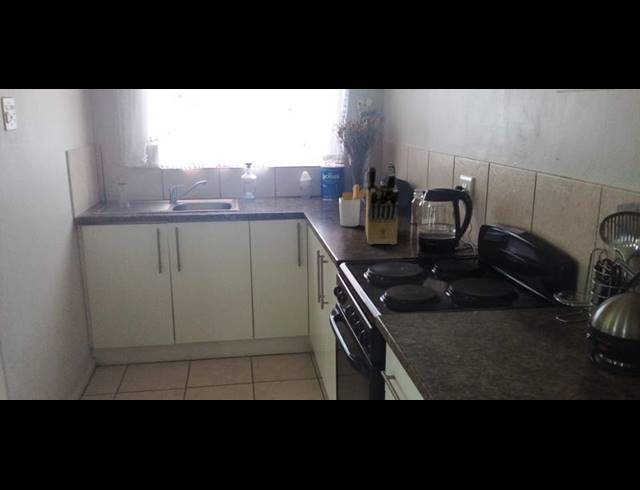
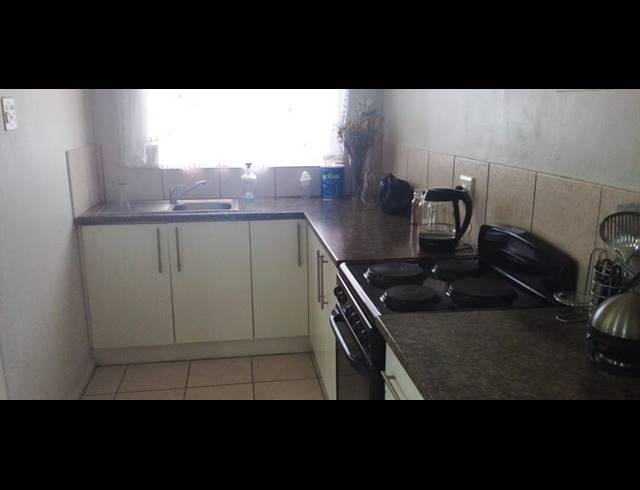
- knife block [365,161,400,246]
- utensil holder [338,183,367,228]
